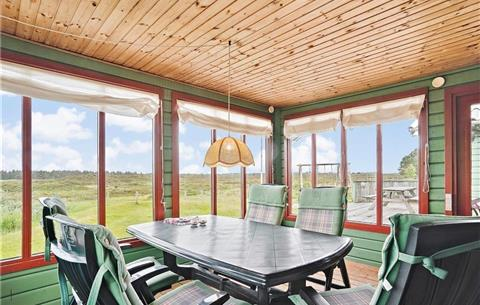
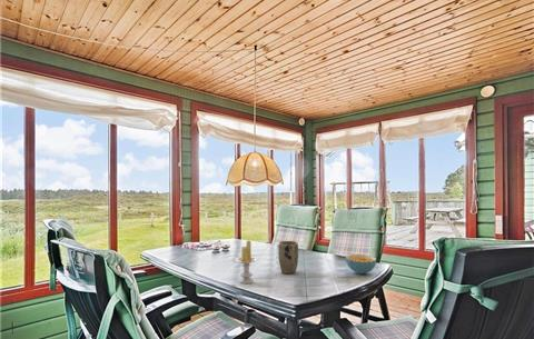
+ plant pot [278,240,299,275]
+ candle [235,240,258,285]
+ cereal bowl [345,253,377,275]
